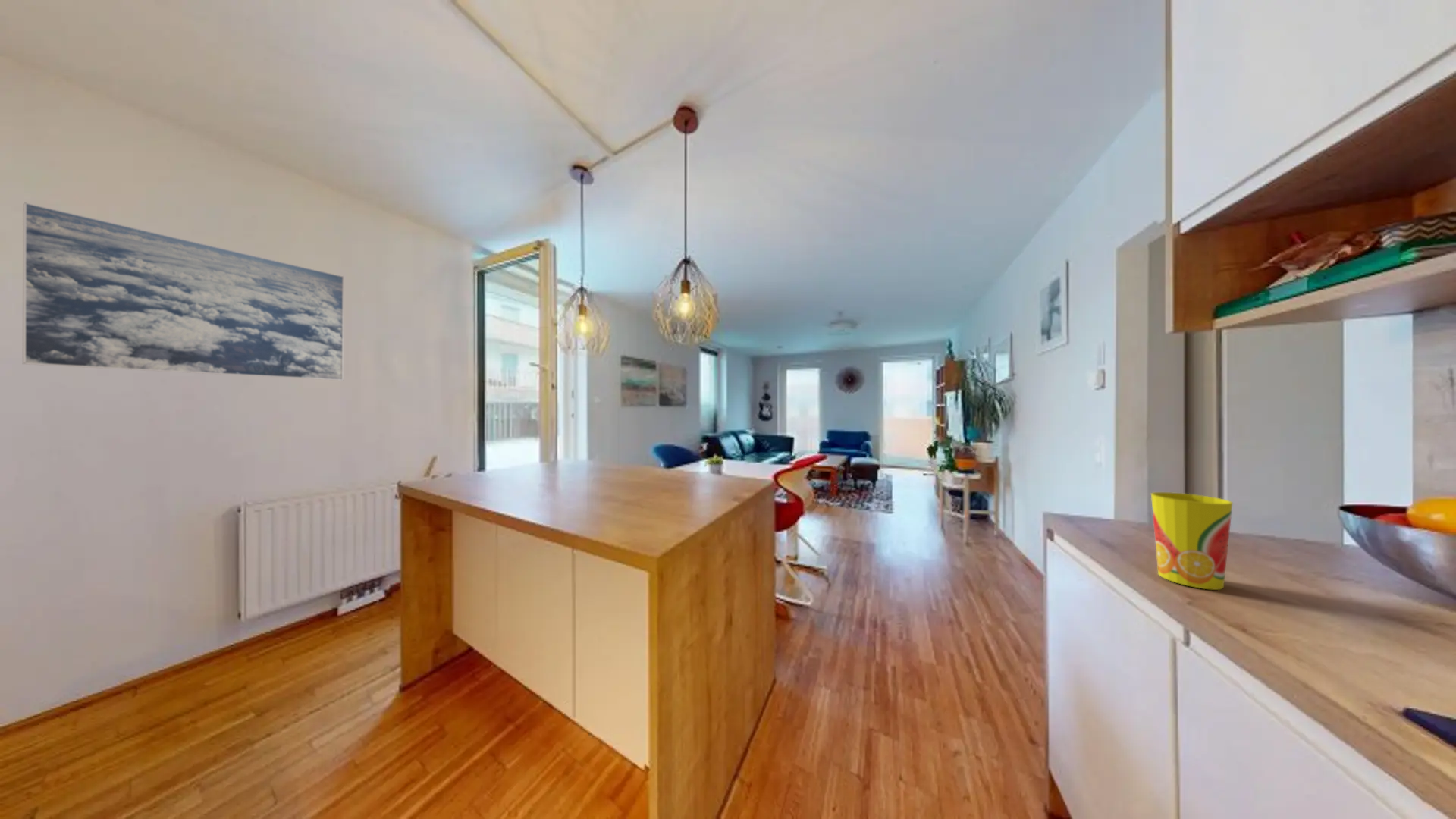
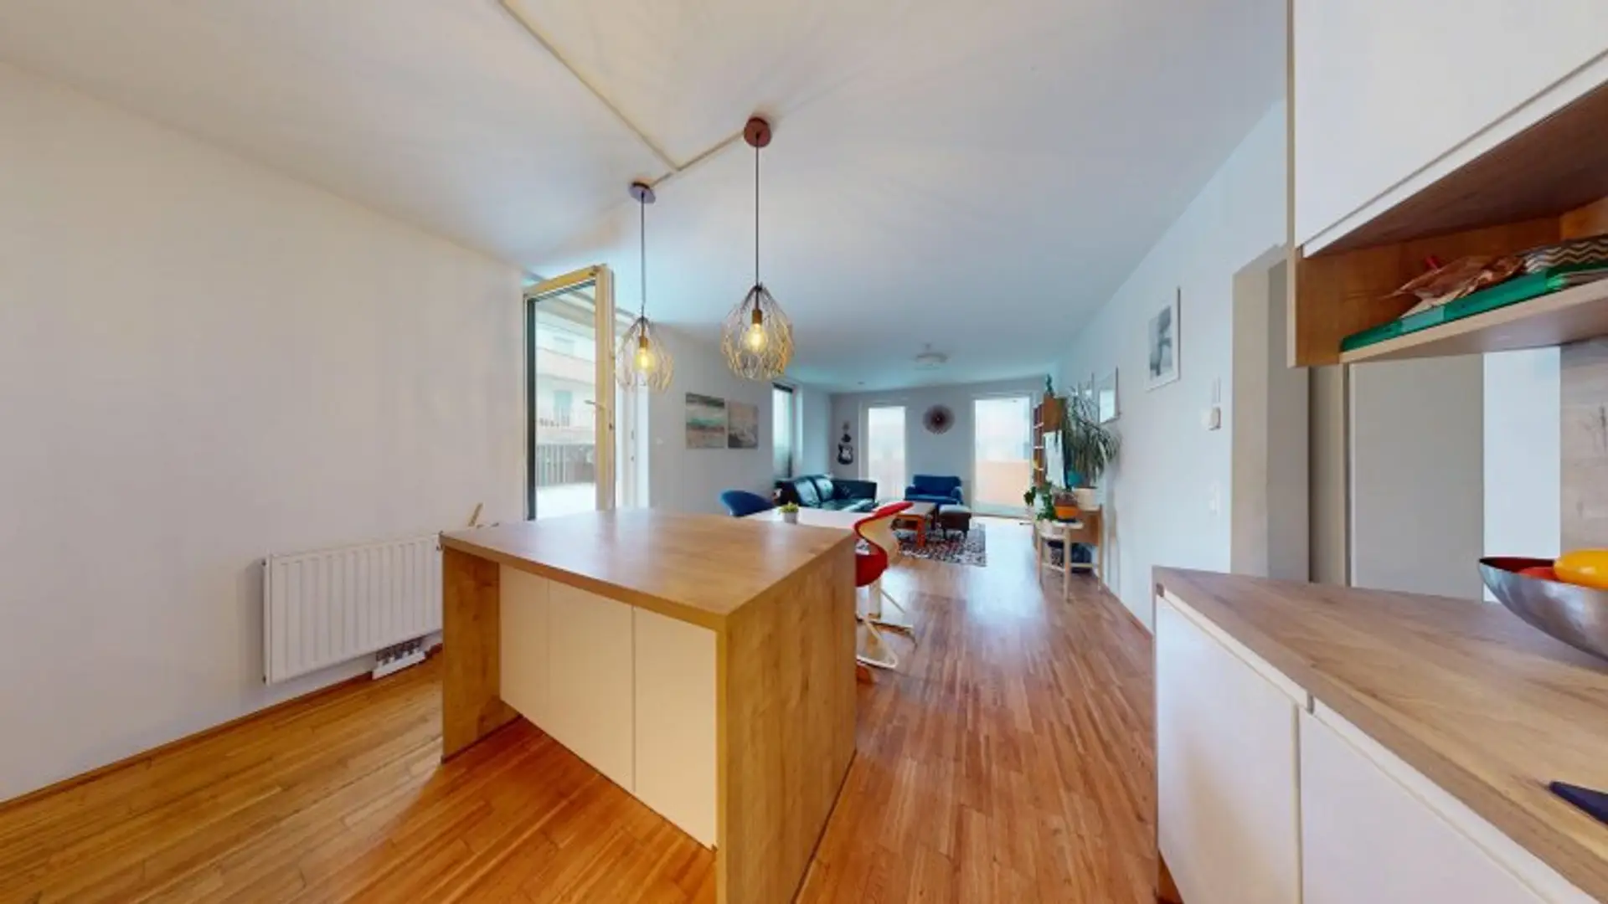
- cup [1150,491,1234,591]
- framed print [22,202,344,381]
